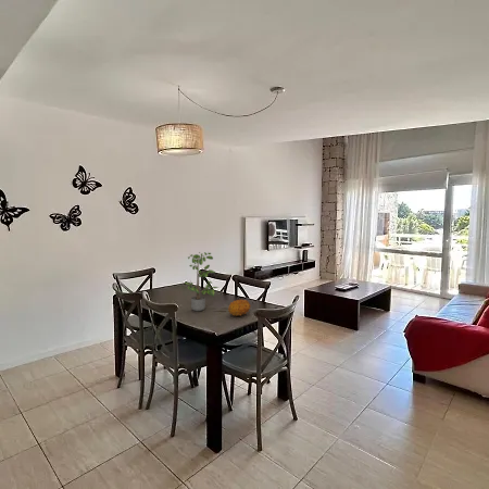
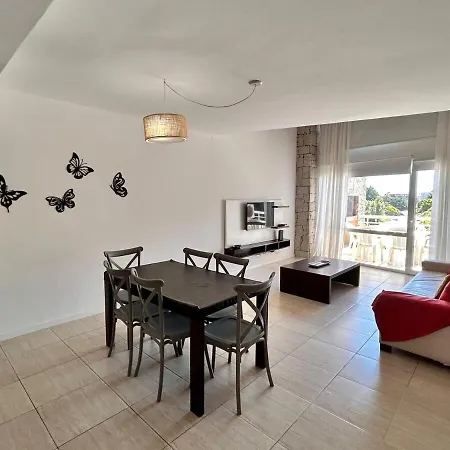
- potted plant [184,251,220,312]
- fruit [227,298,252,317]
